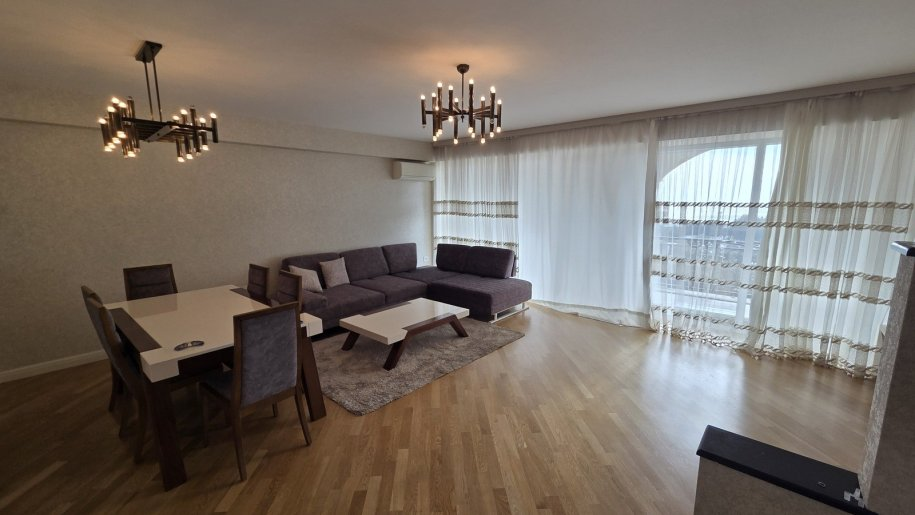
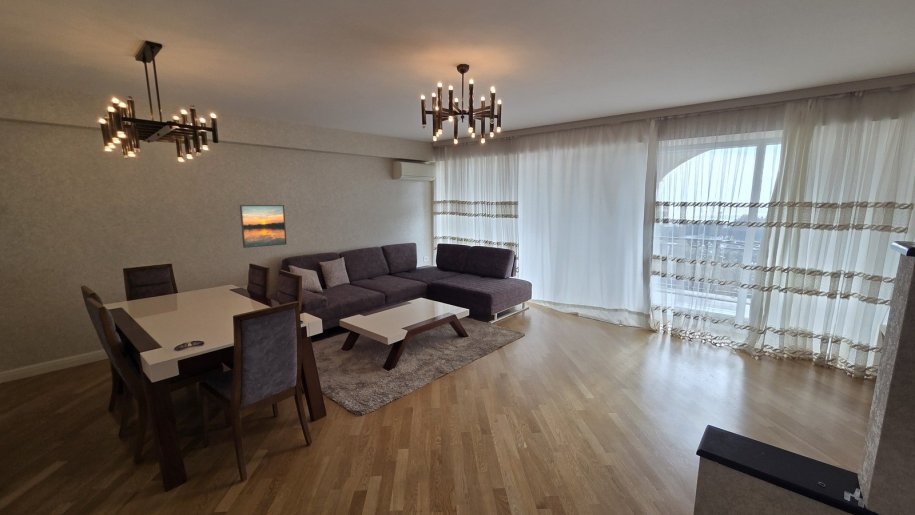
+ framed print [239,204,288,249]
